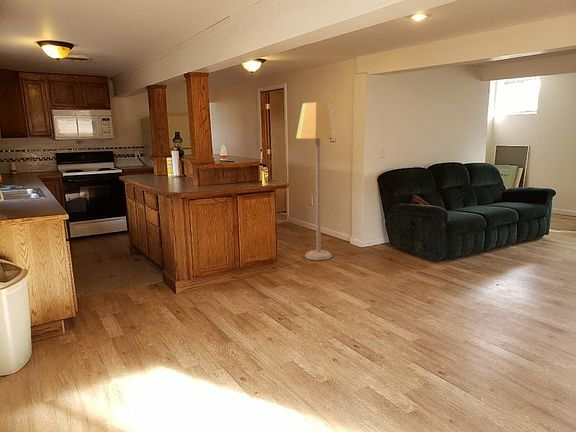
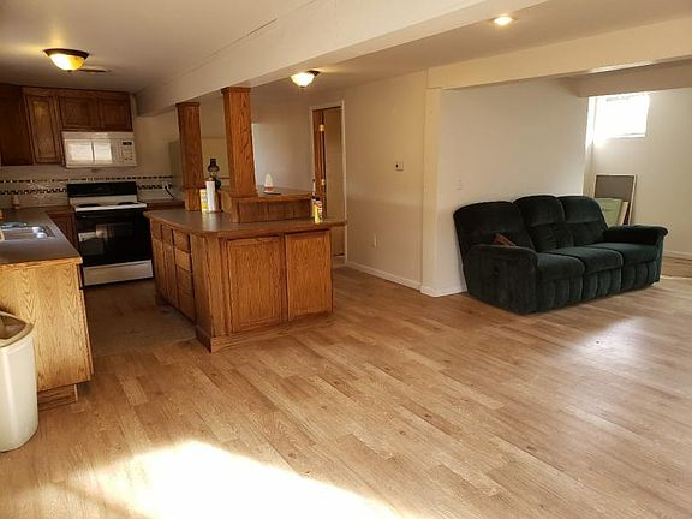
- lamp [295,101,341,261]
